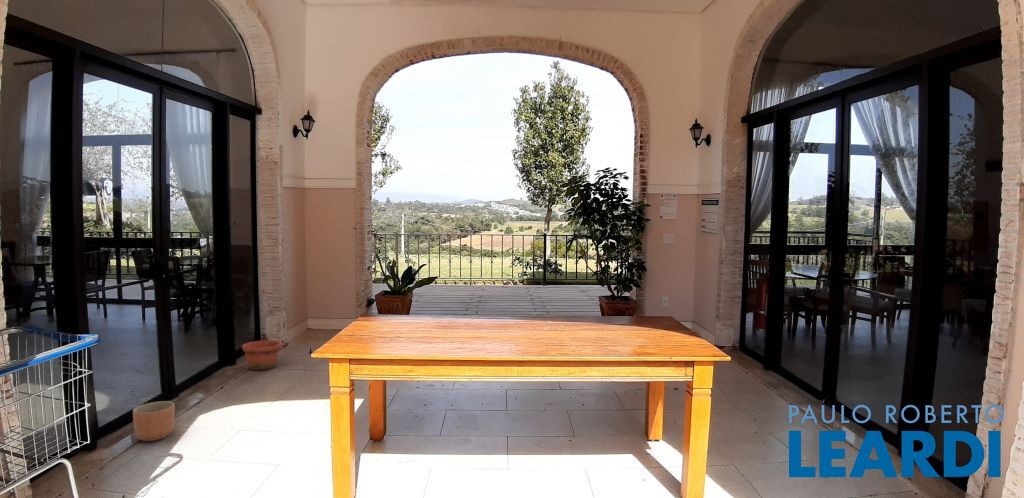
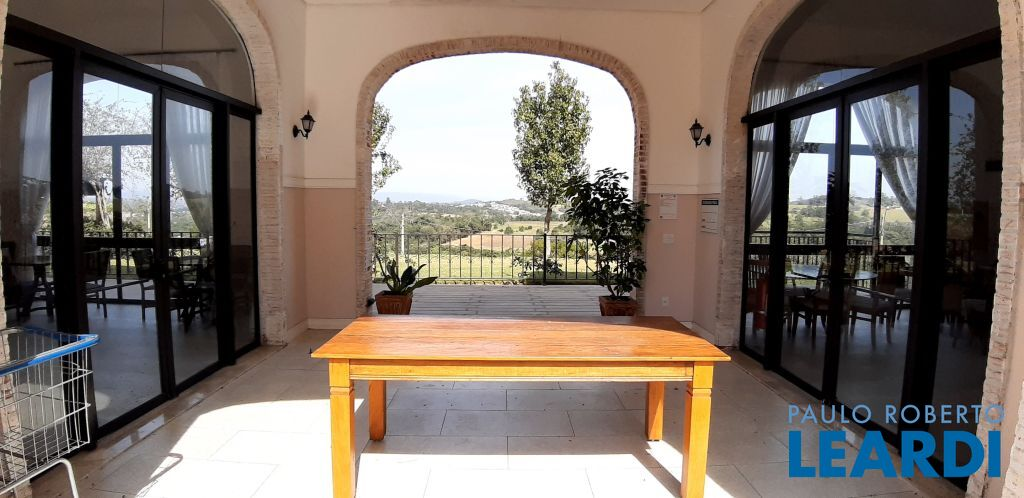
- pot [241,339,283,371]
- planter [132,400,176,442]
